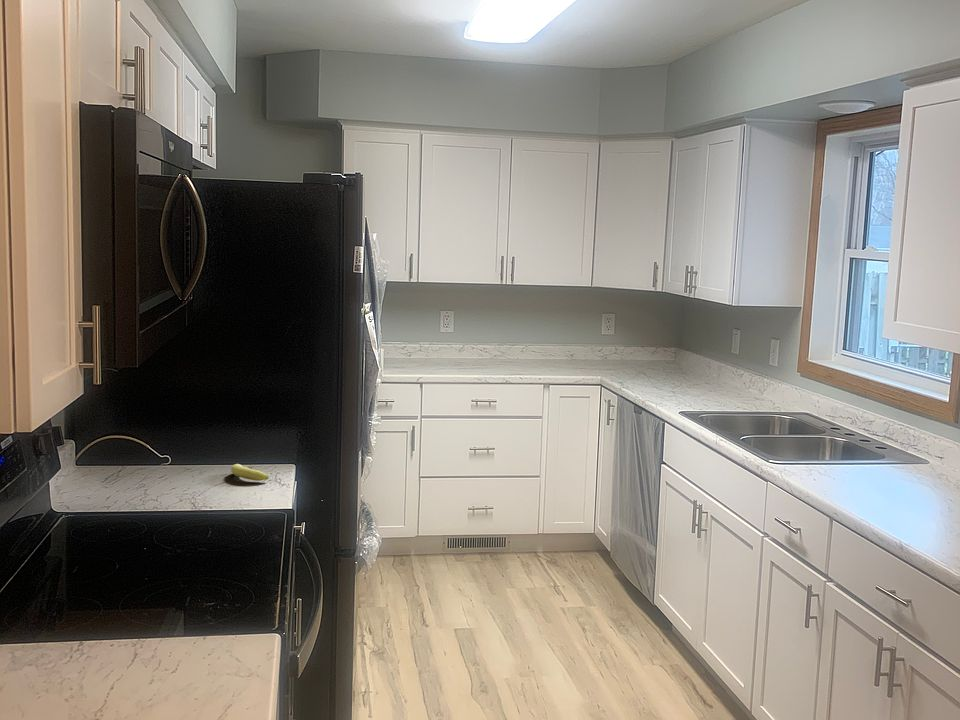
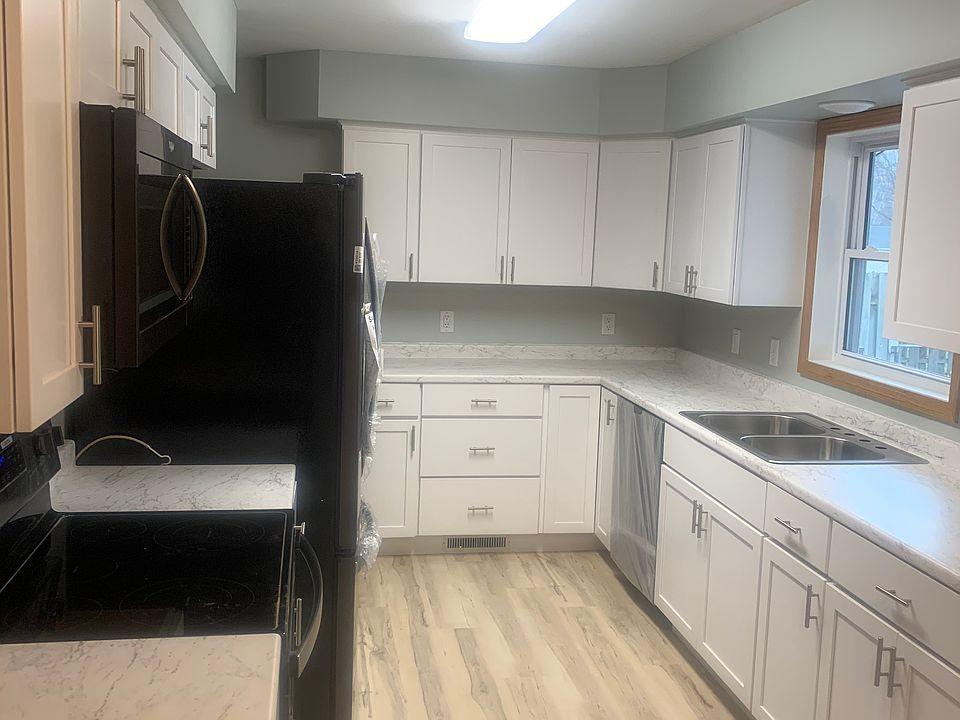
- fruit [230,463,270,482]
